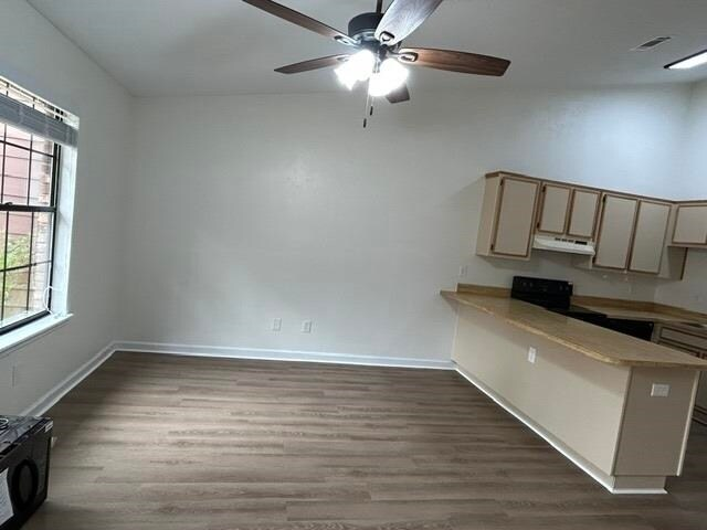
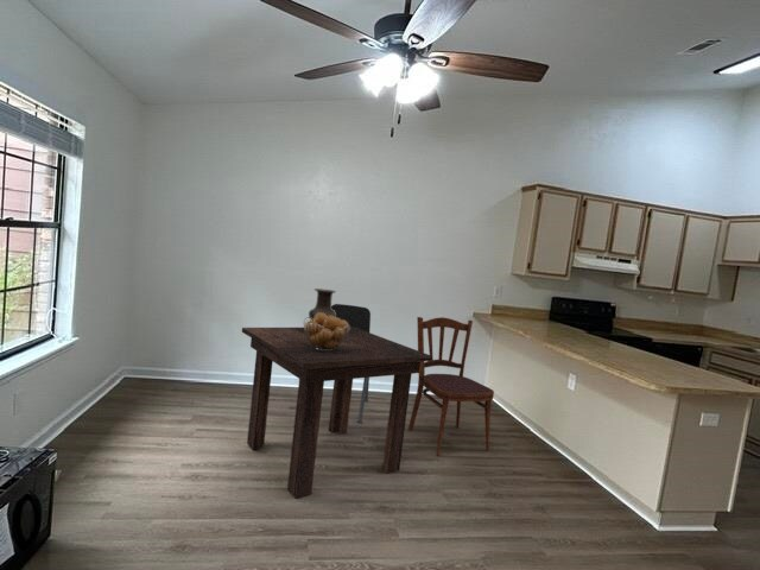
+ dining table [241,327,433,499]
+ dining chair [407,316,495,456]
+ fruit basket [303,314,350,352]
+ dining chair [331,303,372,424]
+ vase [308,287,337,321]
